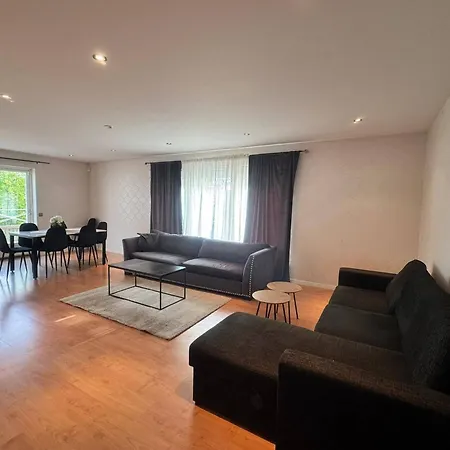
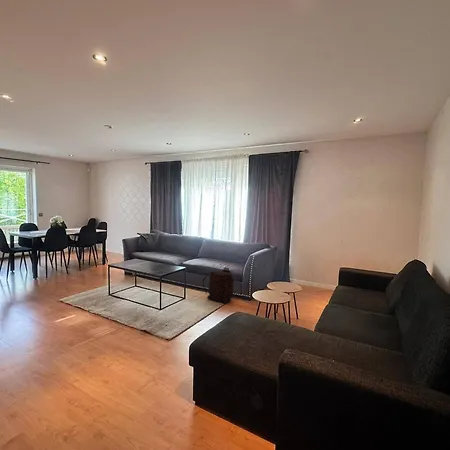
+ backpack [202,267,235,304]
